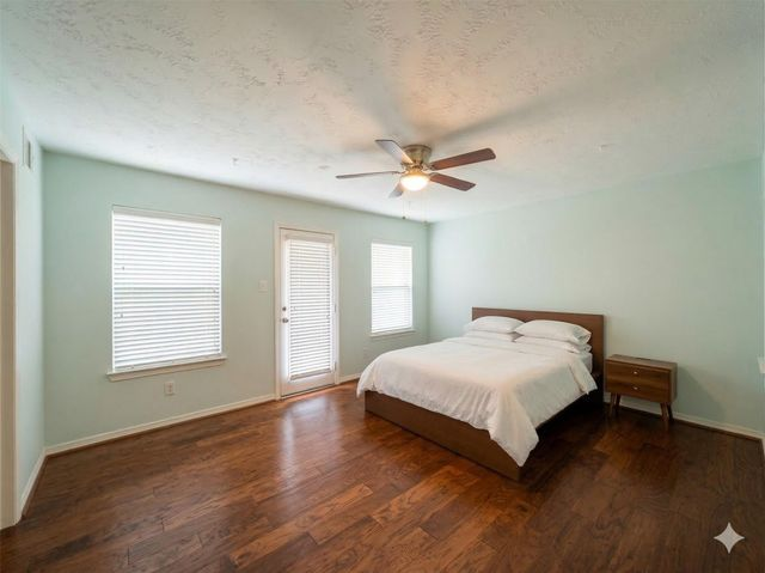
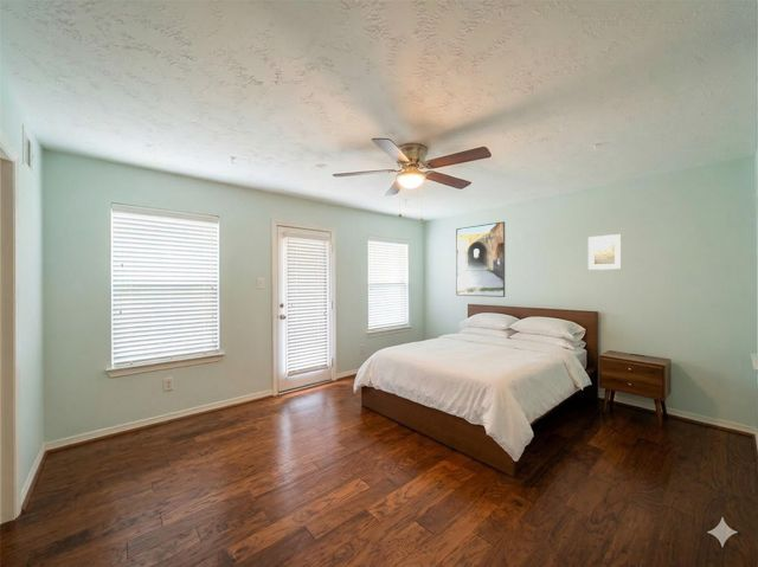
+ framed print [455,220,506,298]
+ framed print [587,233,622,271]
